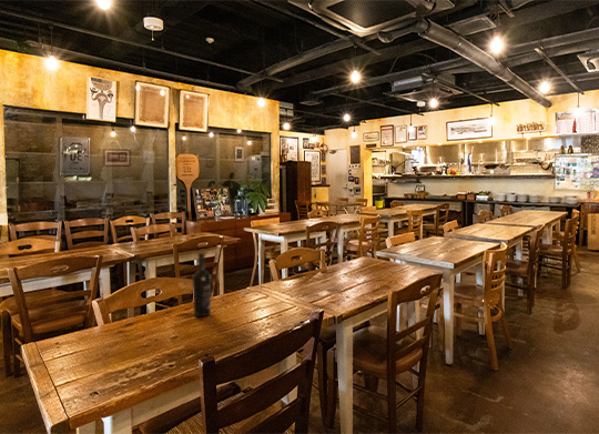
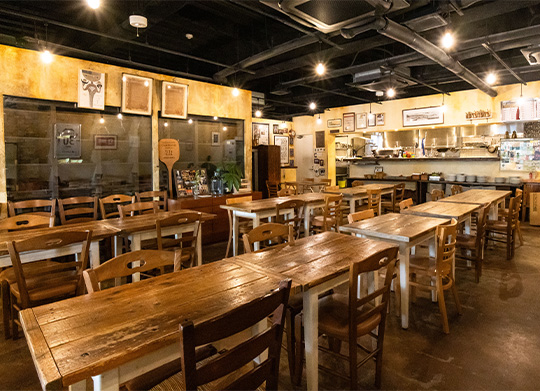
- wine bottle [192,251,212,317]
